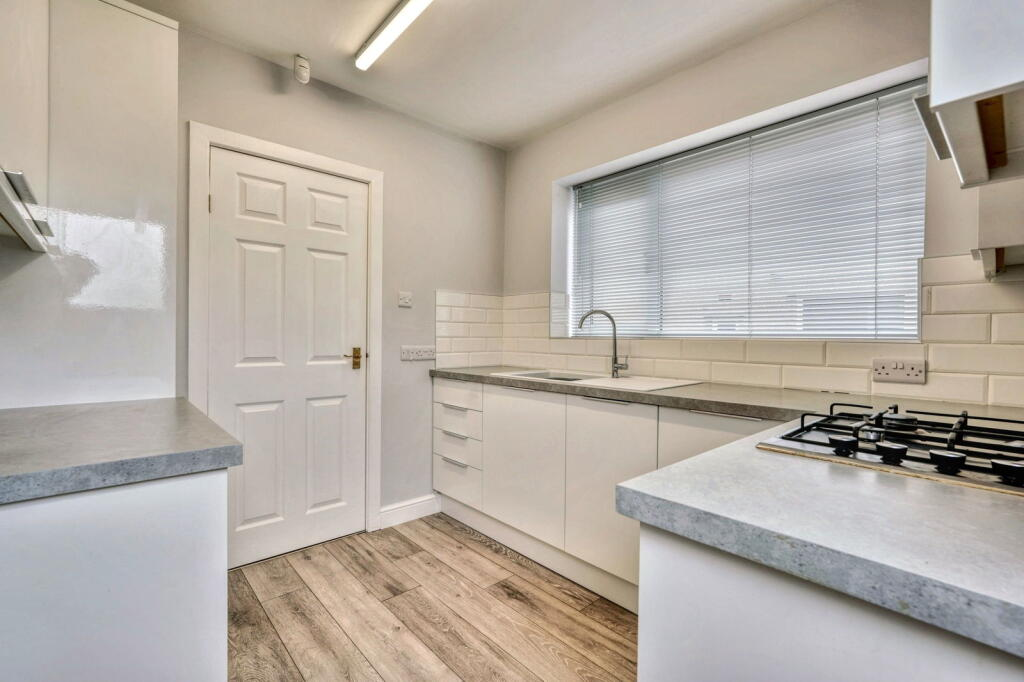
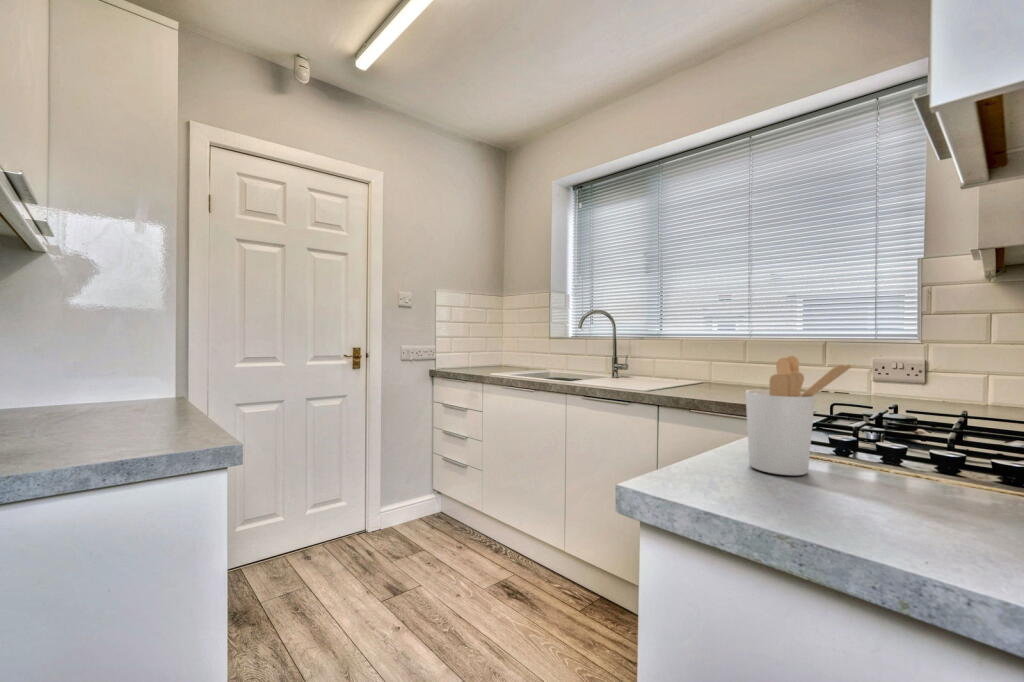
+ utensil holder [744,355,856,476]
